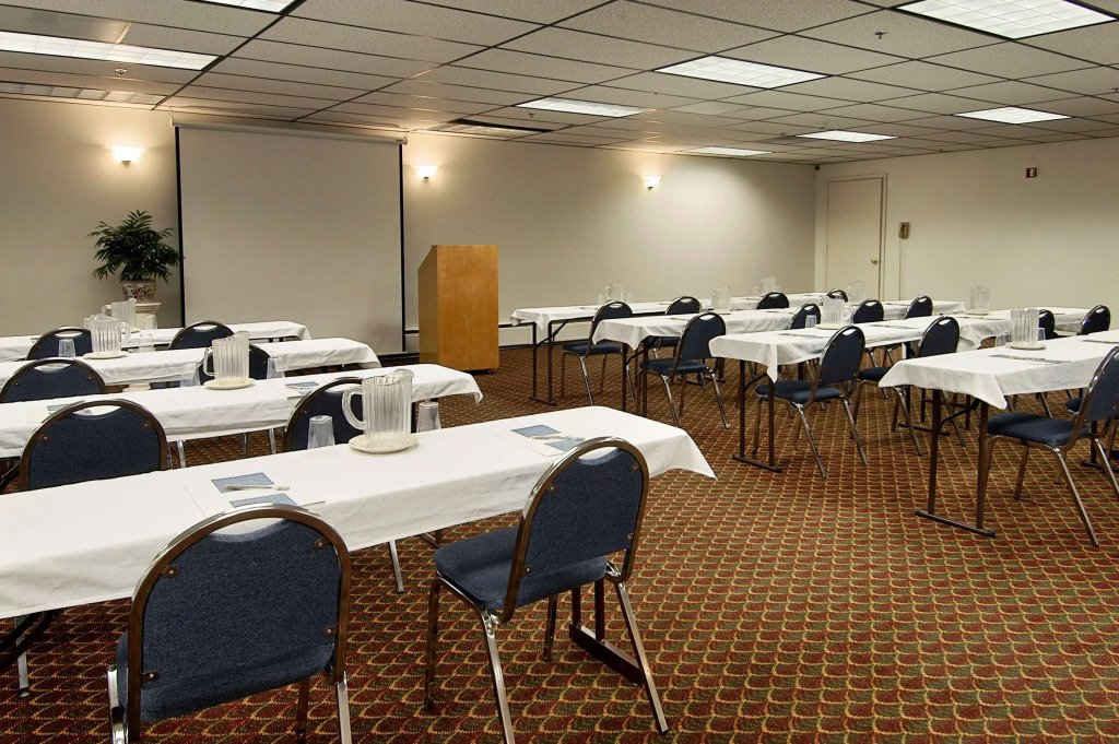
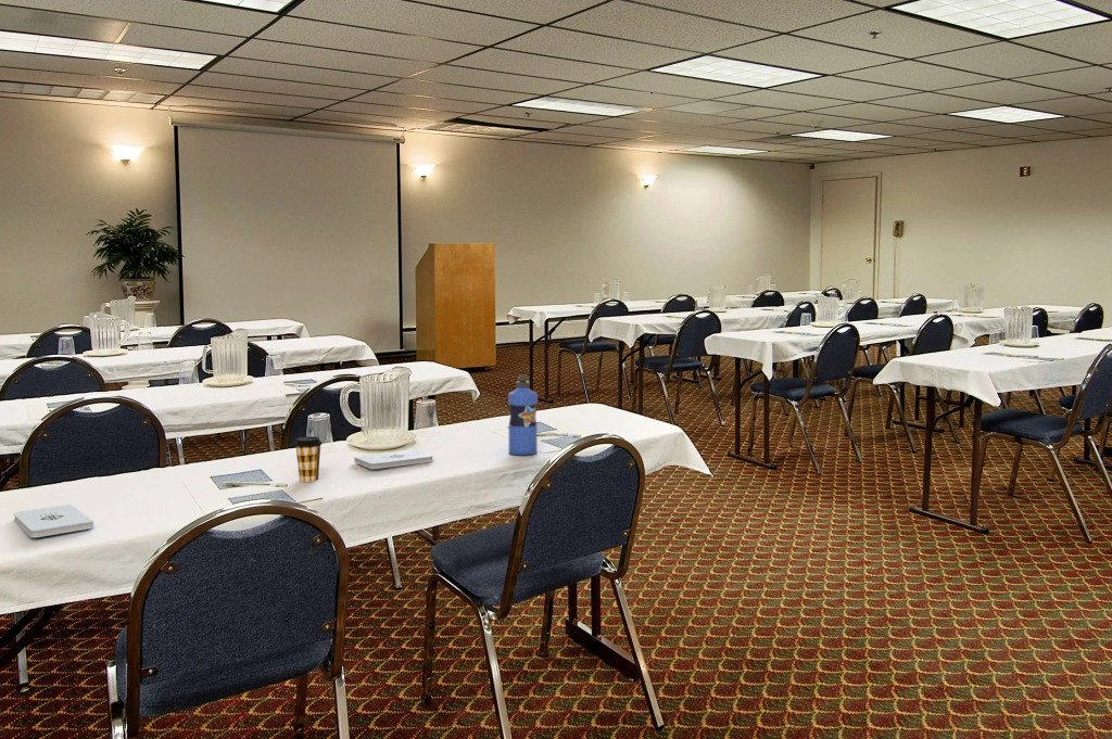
+ water bottle [507,373,539,456]
+ notepad [353,449,434,470]
+ coffee cup [293,435,323,483]
+ notepad [13,504,94,538]
